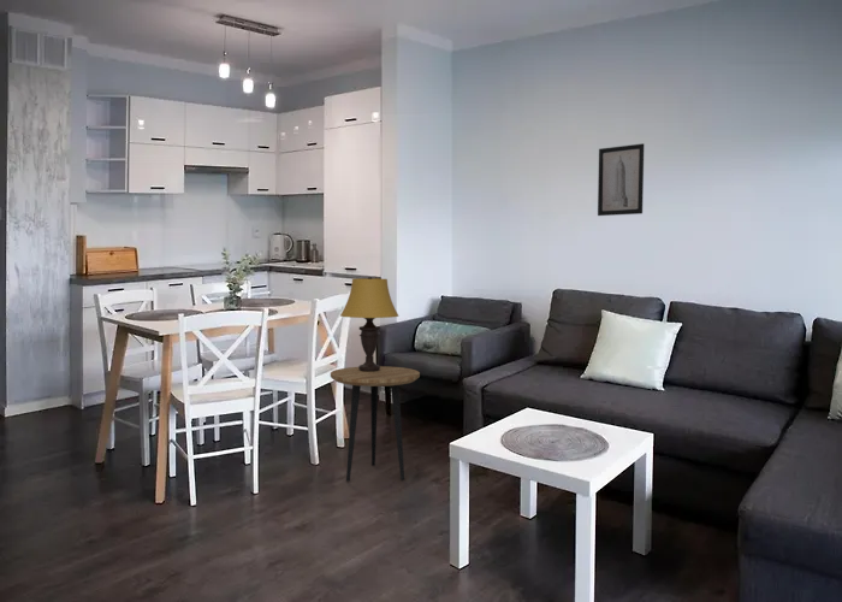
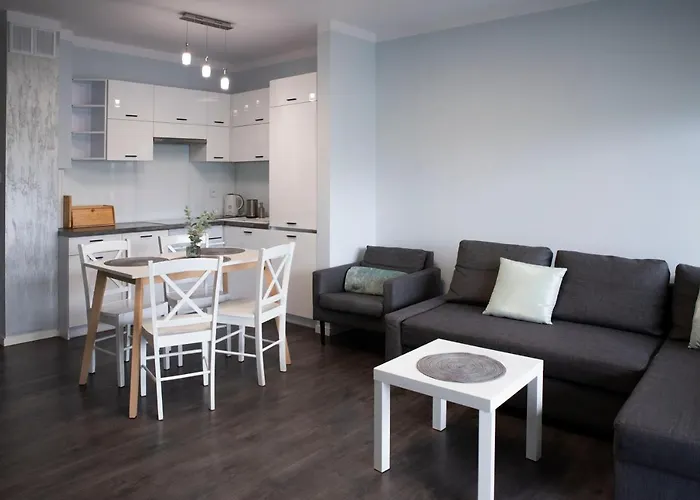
- table lamp [339,276,401,371]
- side table [330,365,421,483]
- wall art [597,142,645,217]
